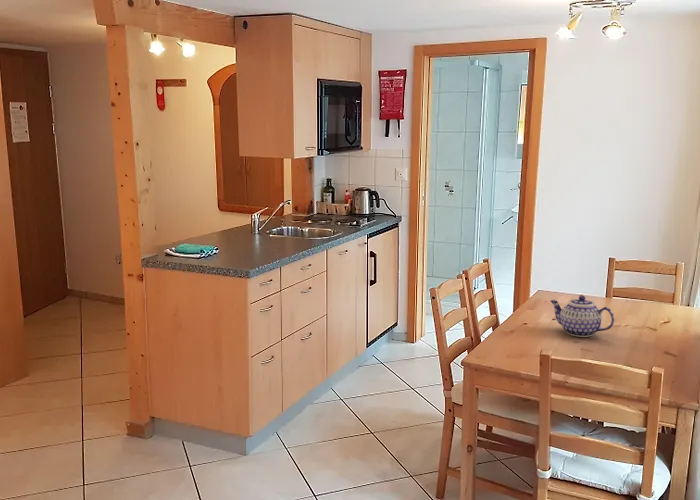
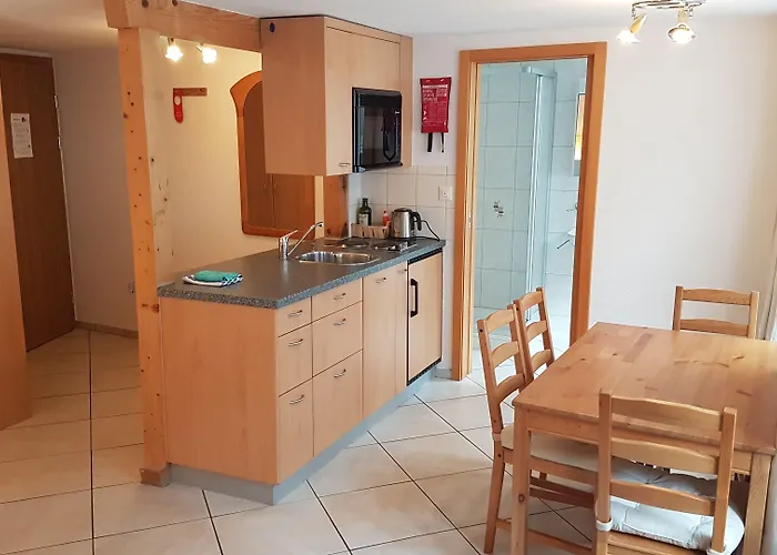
- teapot [550,295,615,338]
